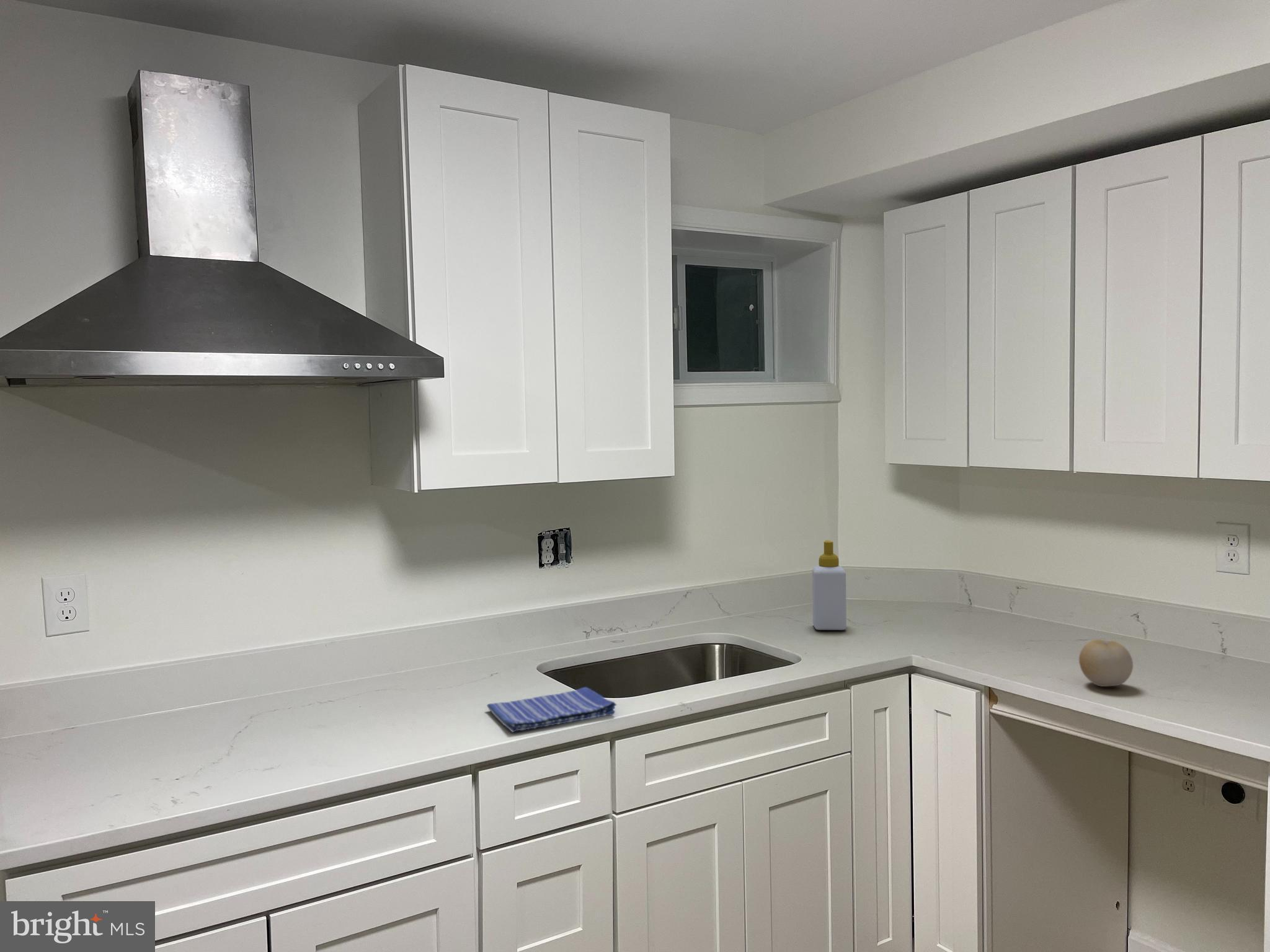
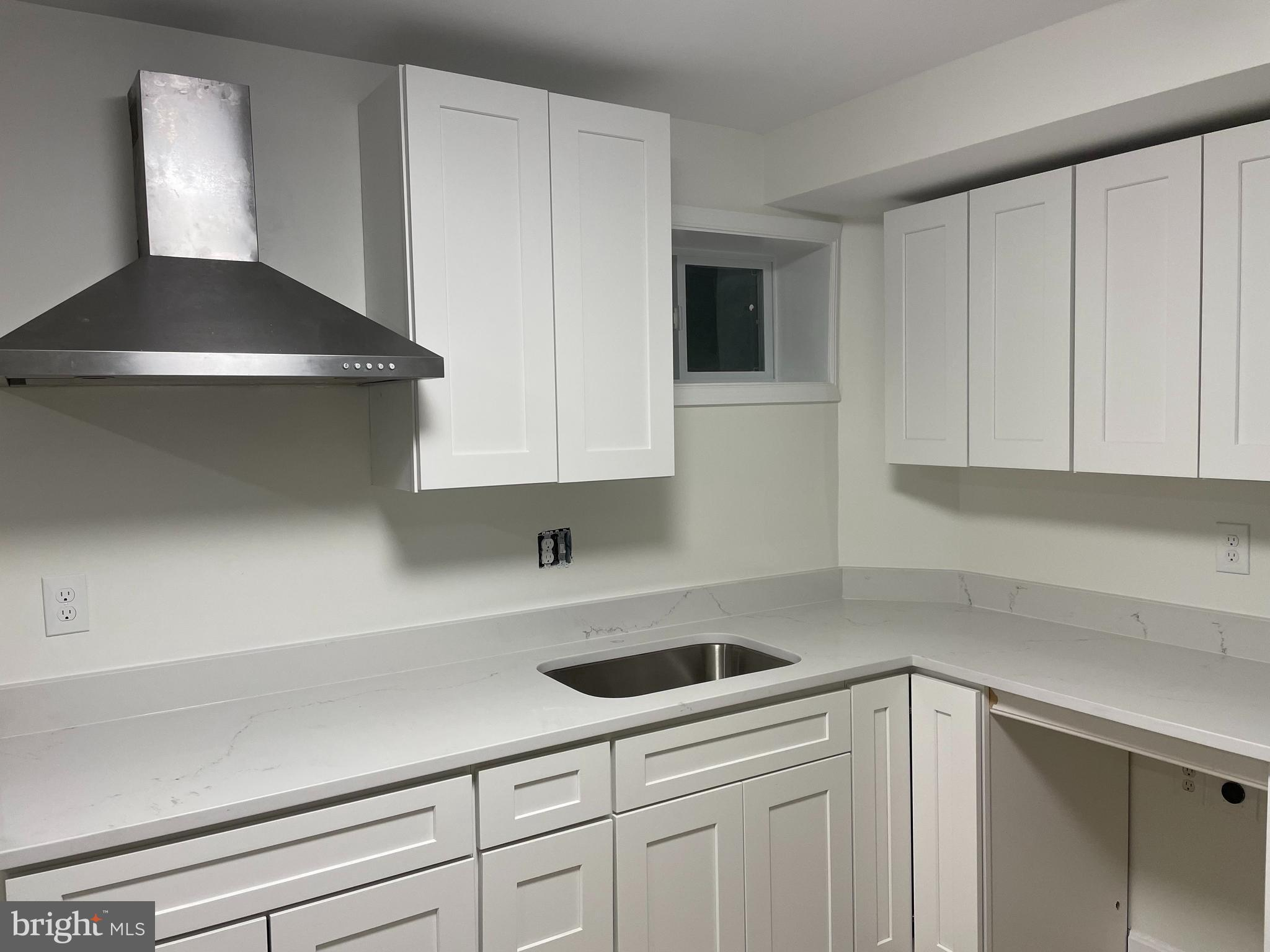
- fruit [1078,639,1134,687]
- dish towel [486,687,617,733]
- soap bottle [812,540,847,631]
